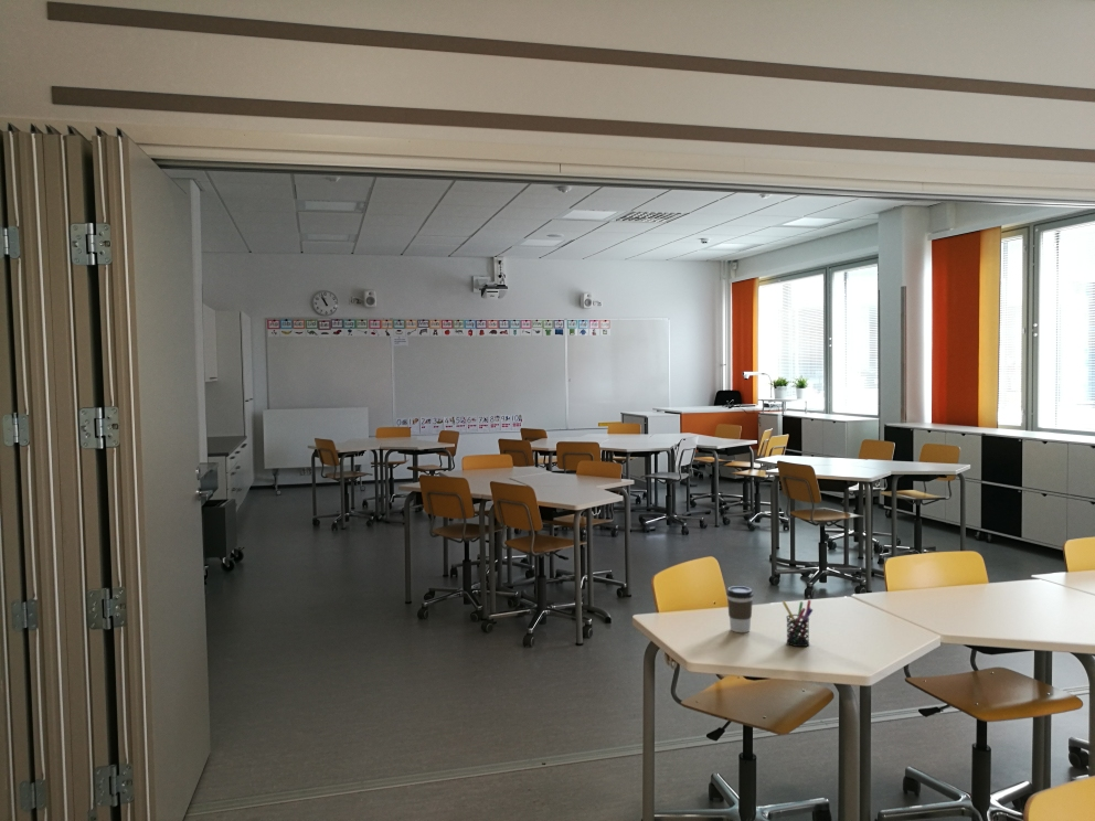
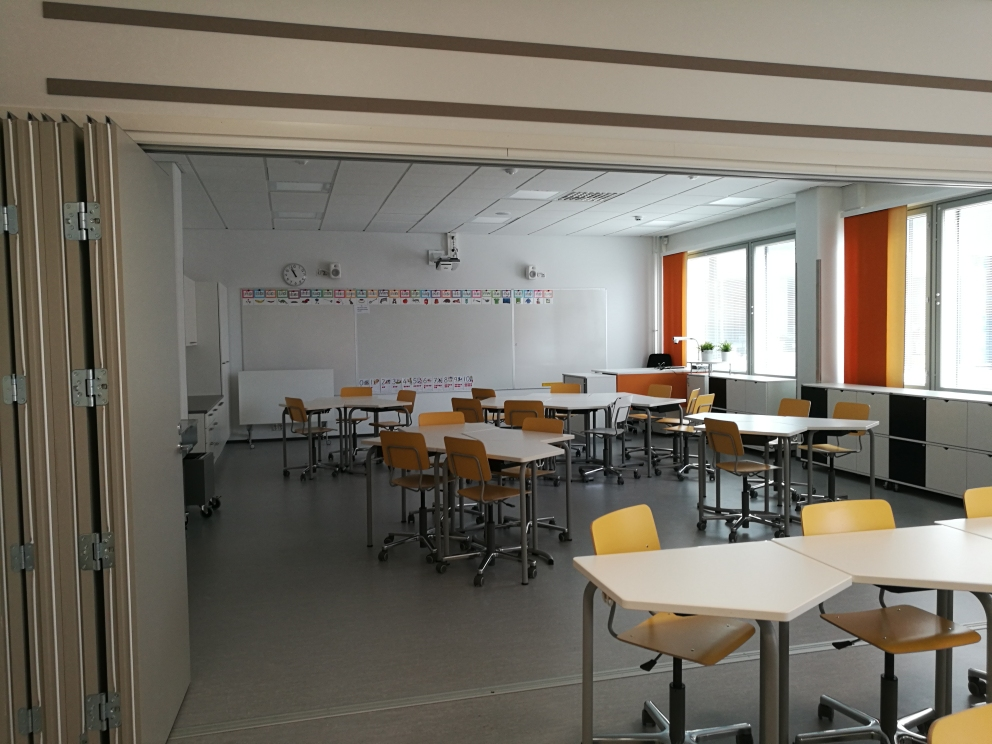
- coffee cup [725,585,754,633]
- pen holder [782,599,814,648]
